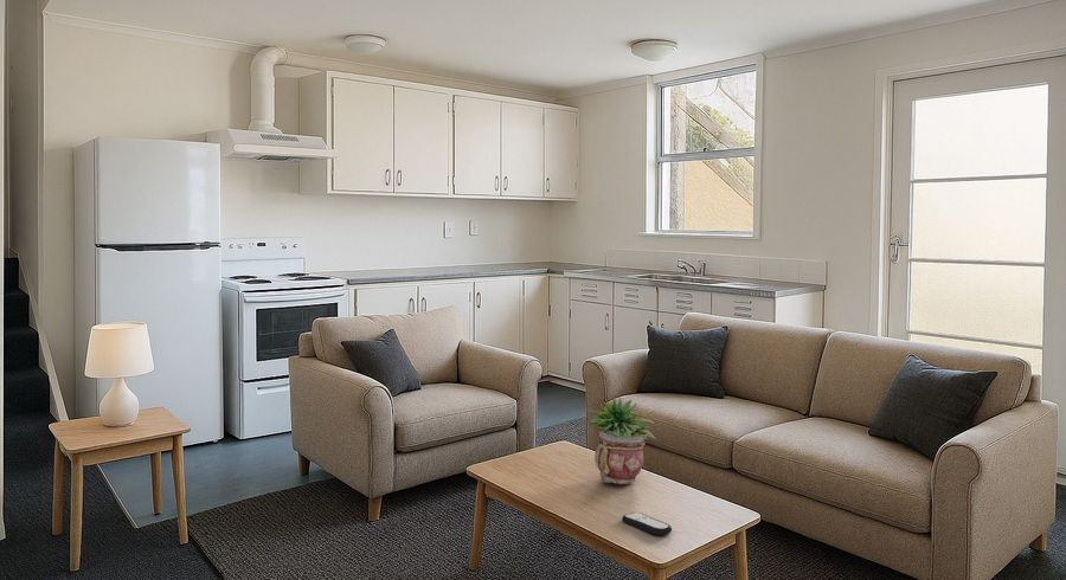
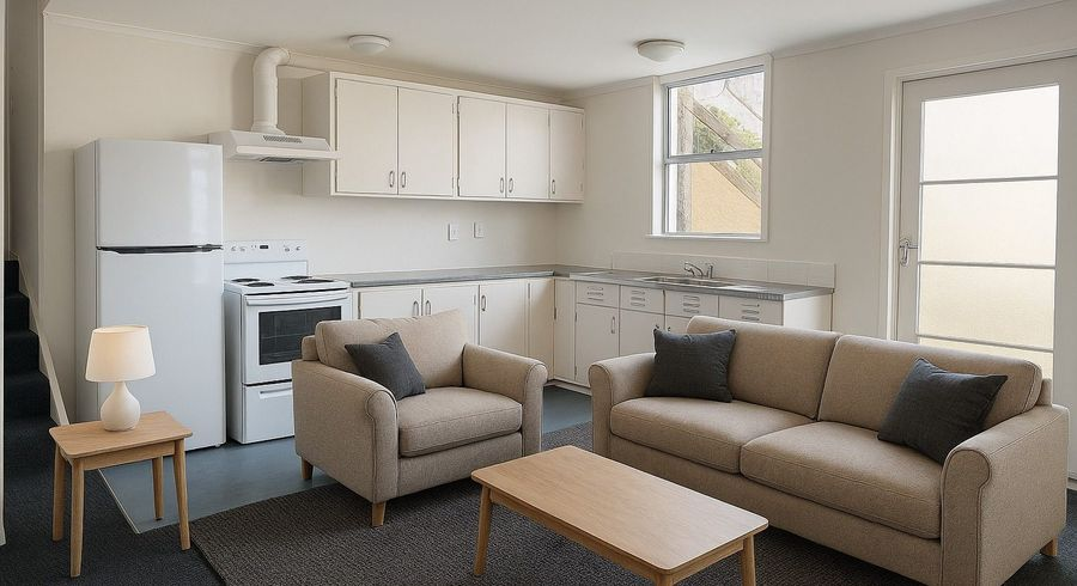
- potted plant [586,397,657,485]
- remote control [621,511,673,536]
